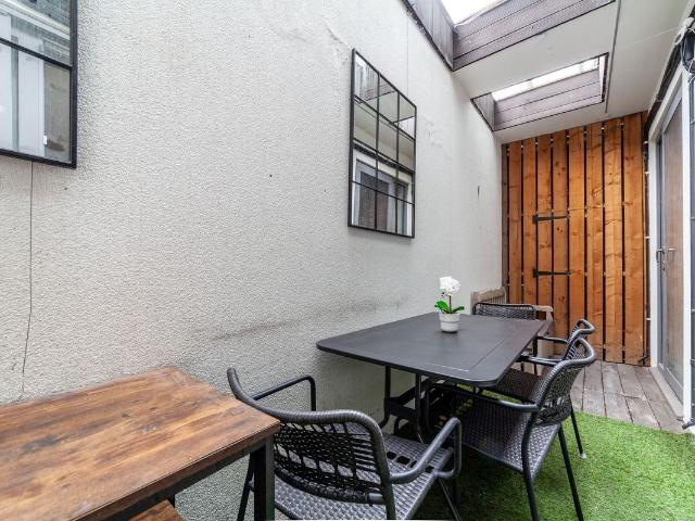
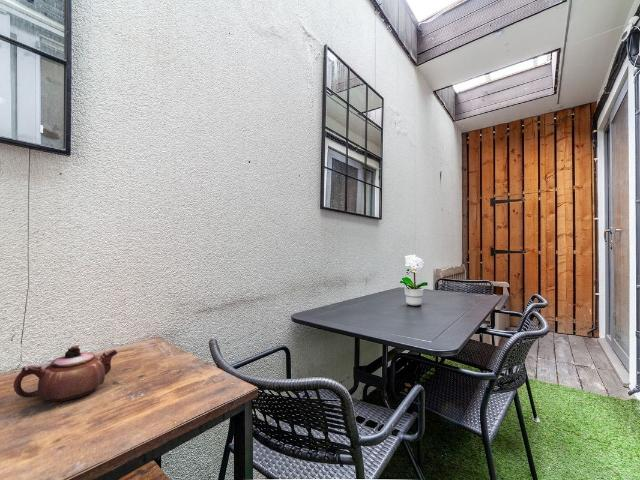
+ teapot [12,344,118,403]
